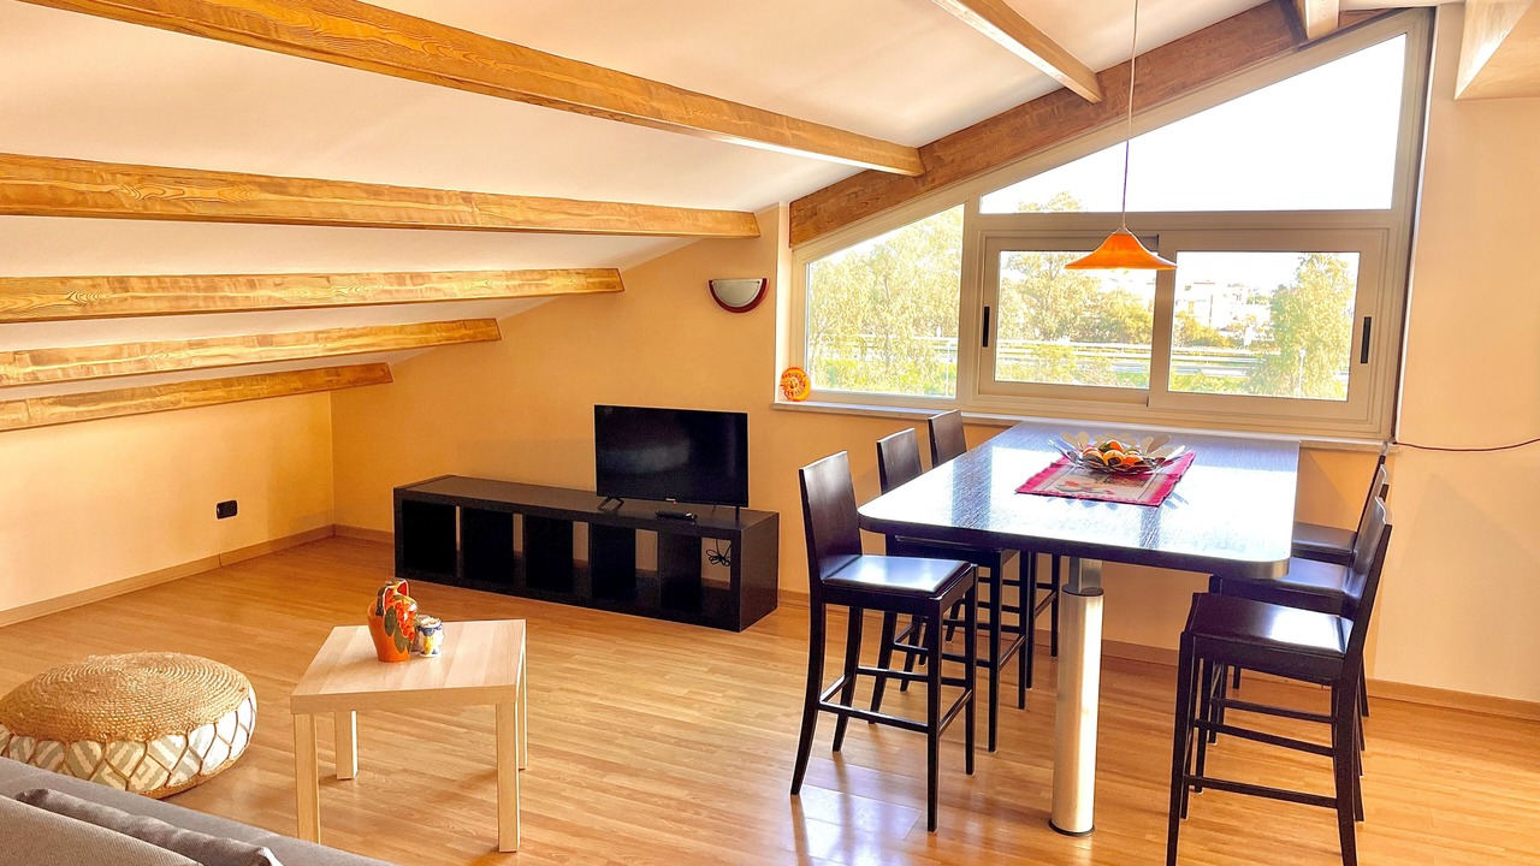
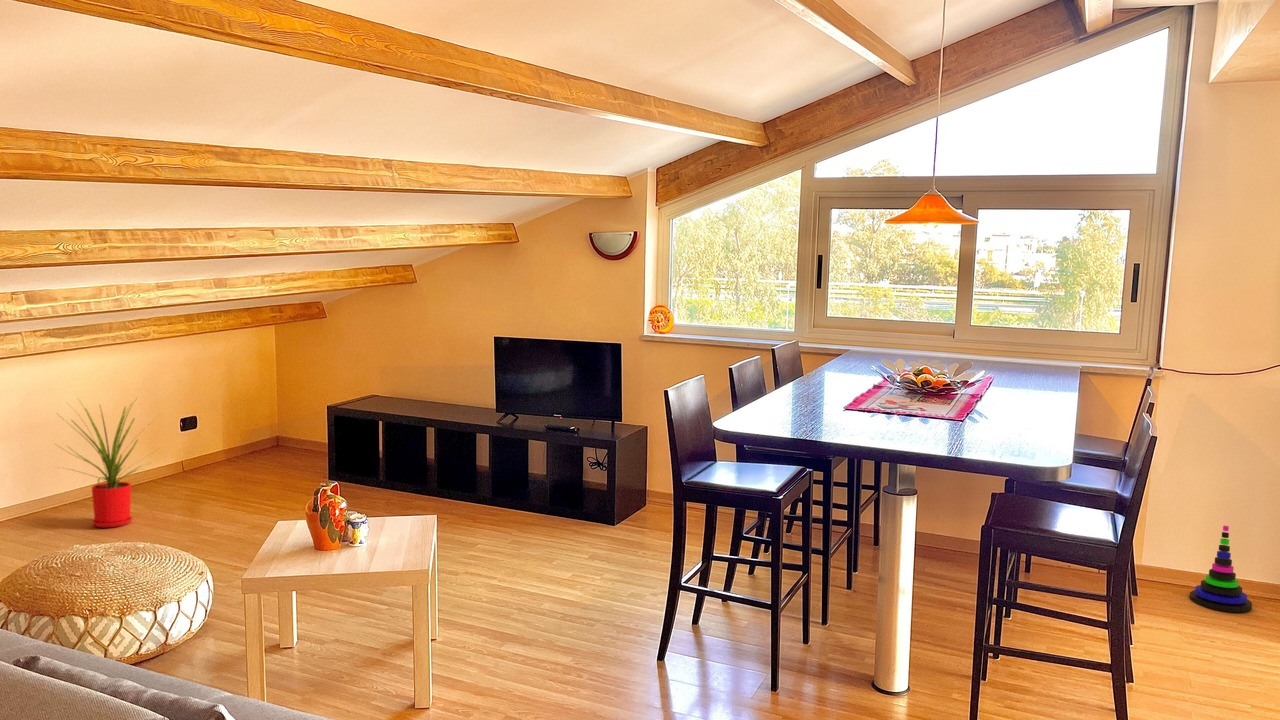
+ house plant [55,396,160,529]
+ stacking toy [1188,525,1253,613]
